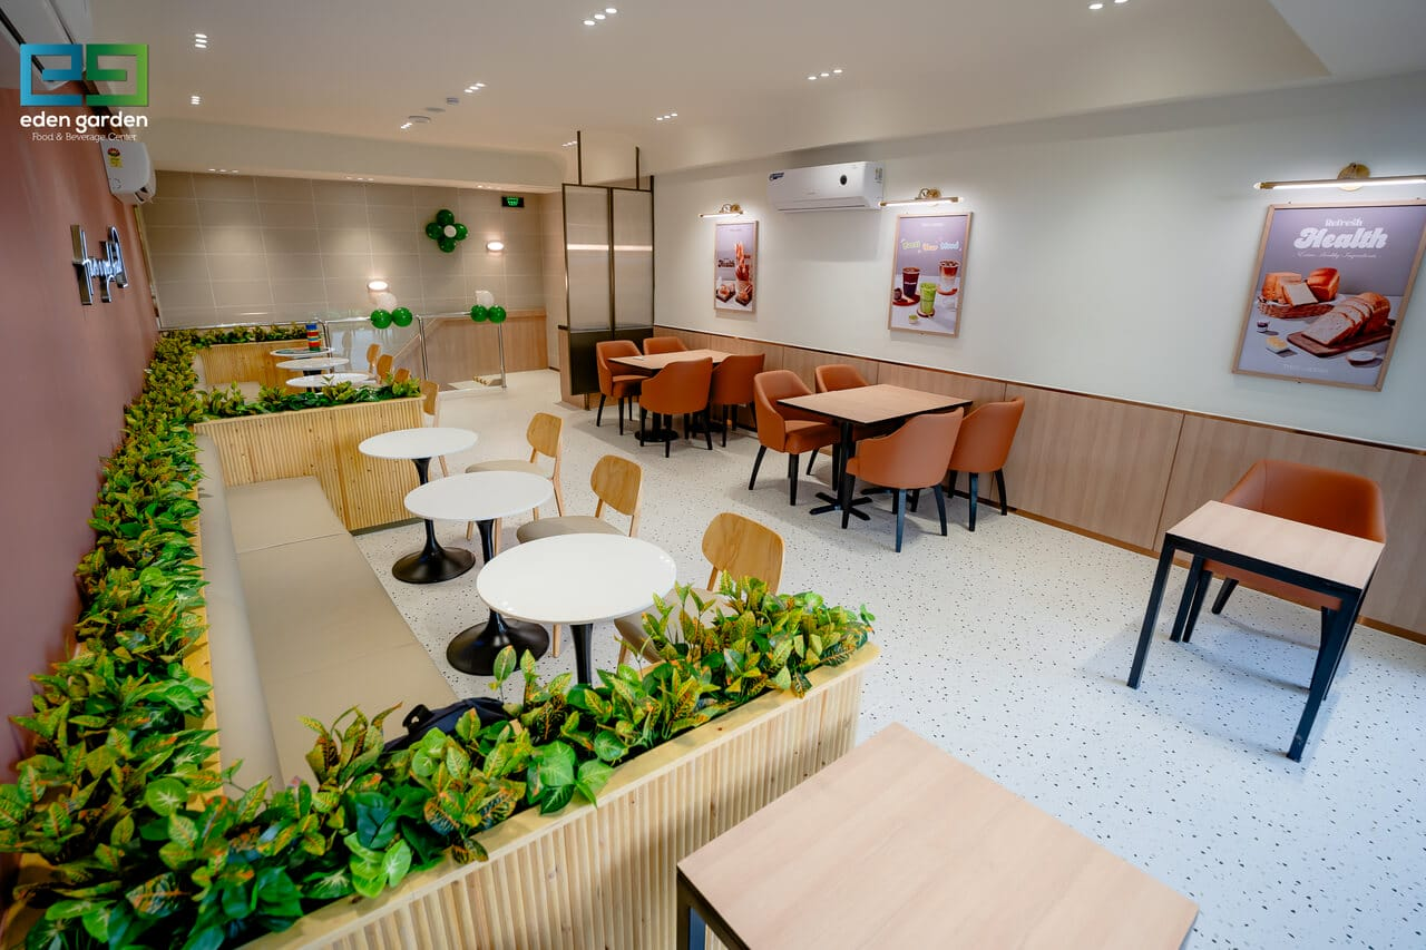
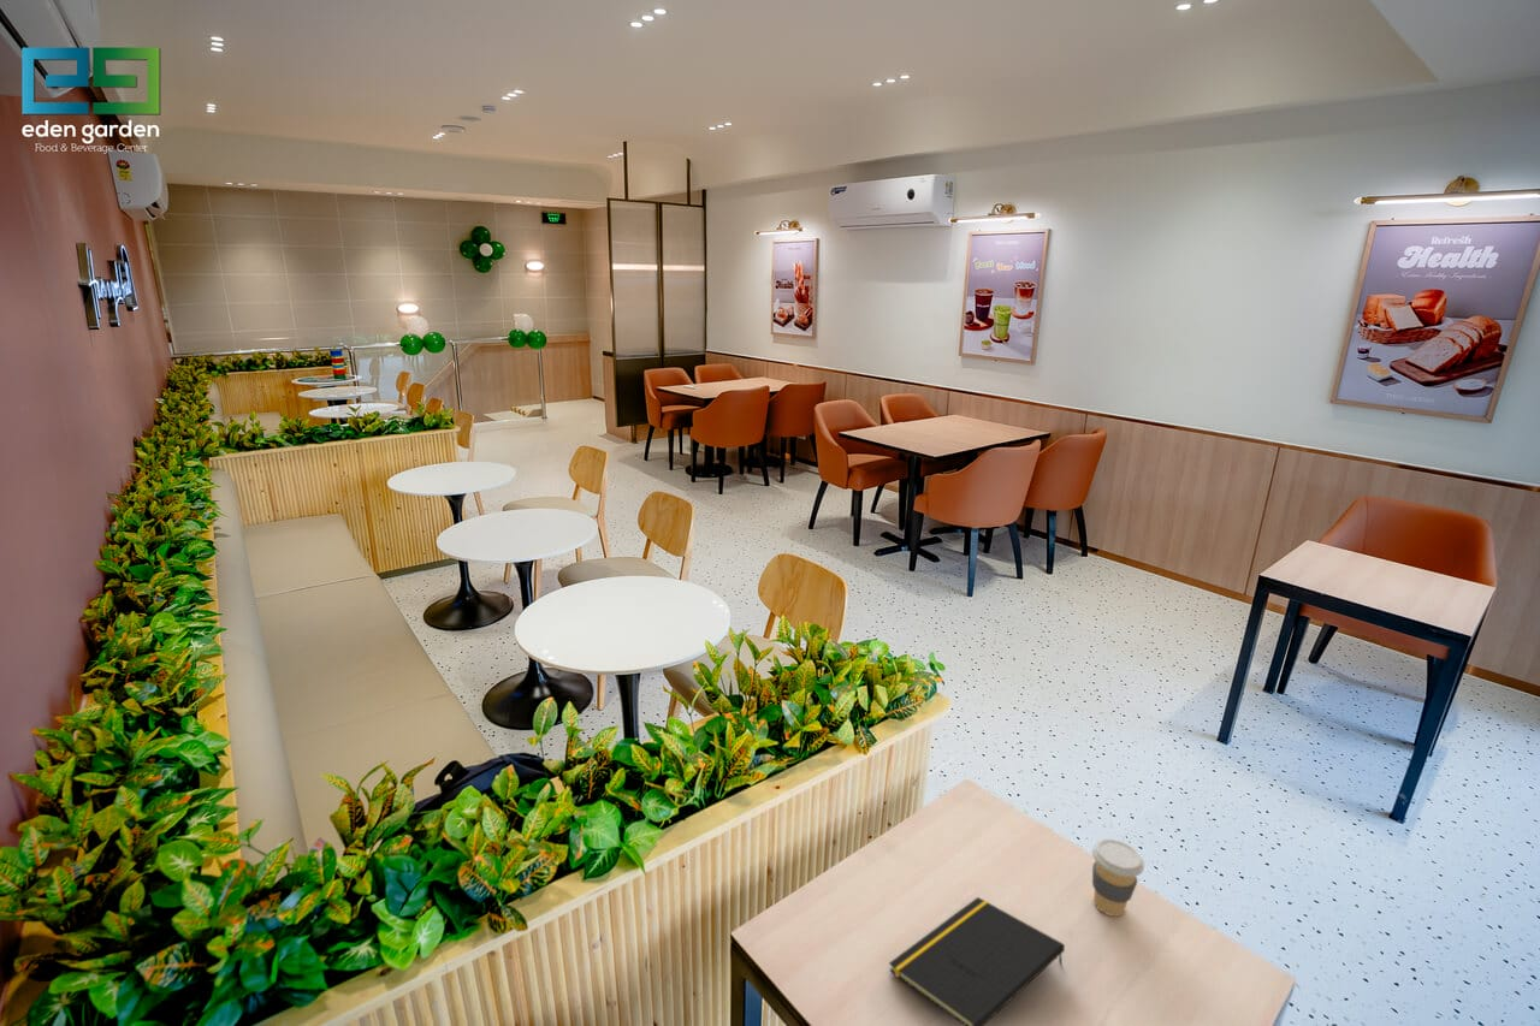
+ coffee cup [1091,838,1145,918]
+ notepad [888,896,1066,1026]
